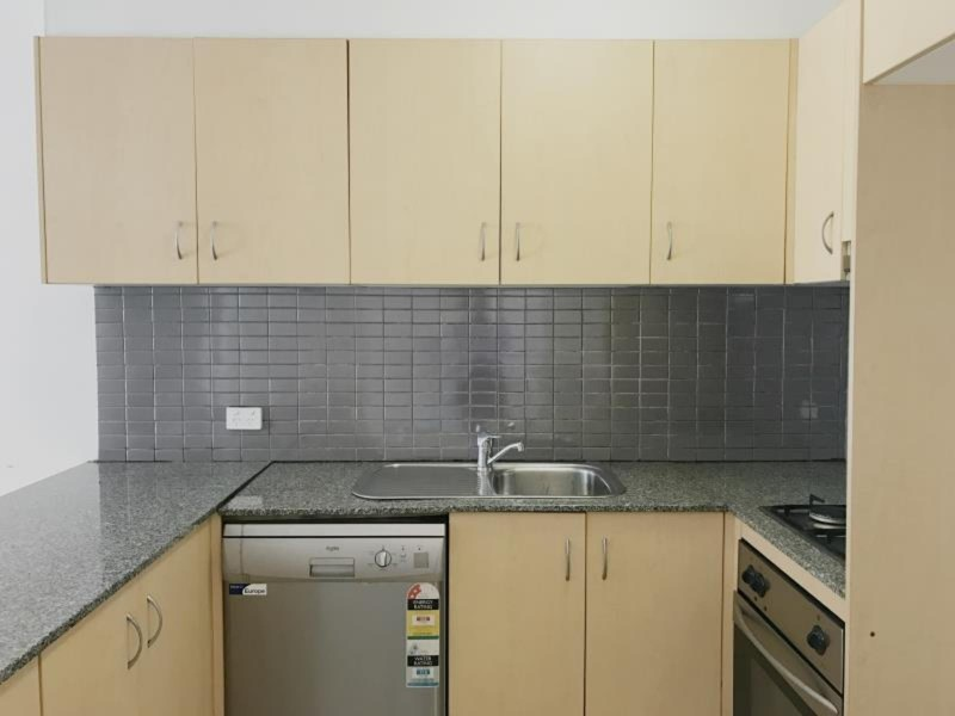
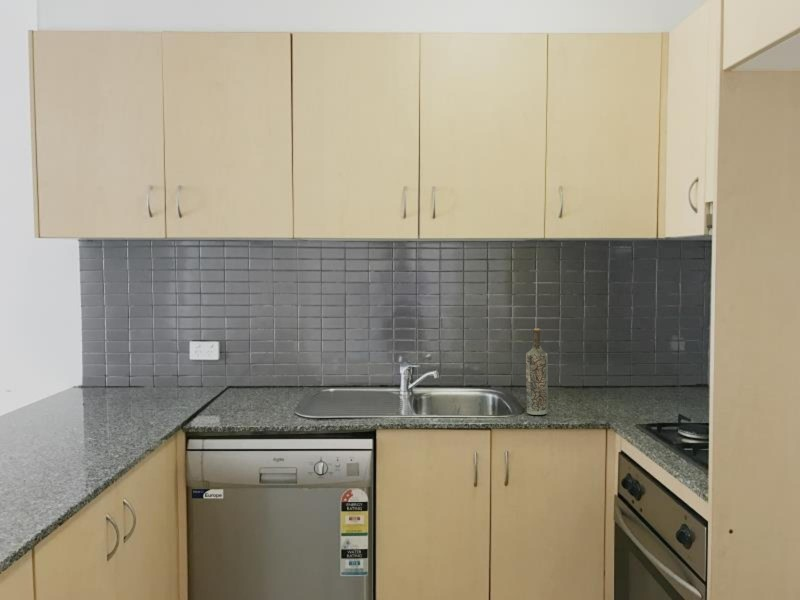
+ bottle [525,327,549,416]
